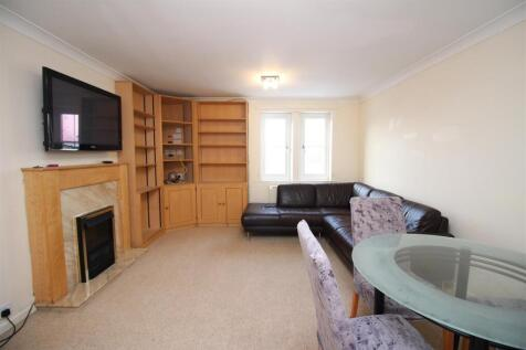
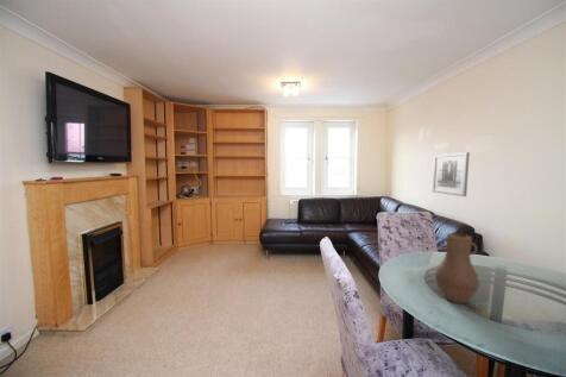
+ vase [434,232,480,304]
+ wall art [432,151,471,197]
